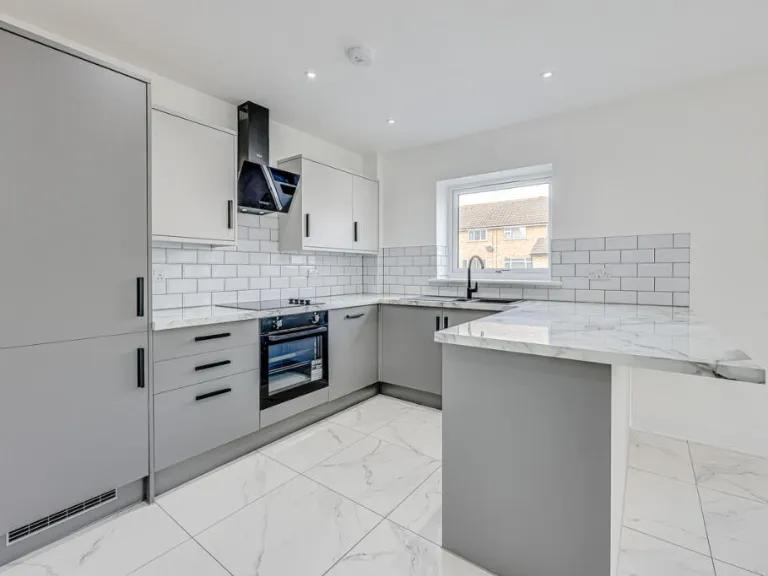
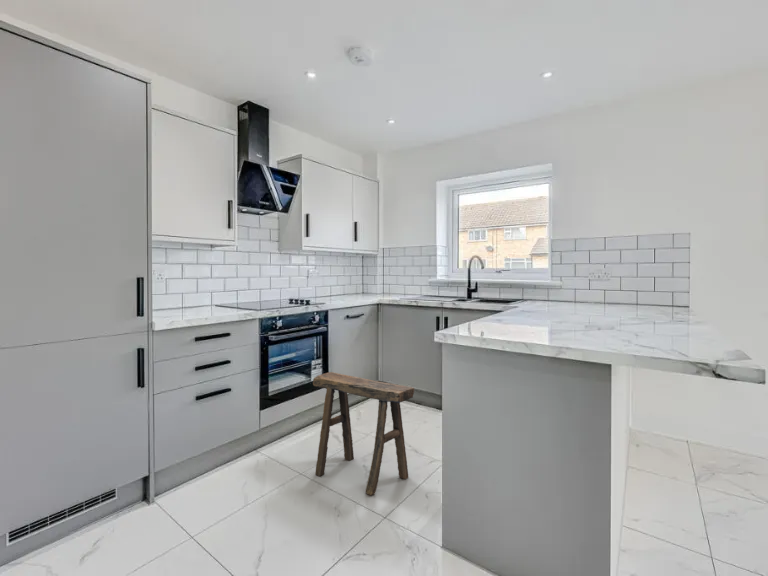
+ stool [312,371,415,496]
